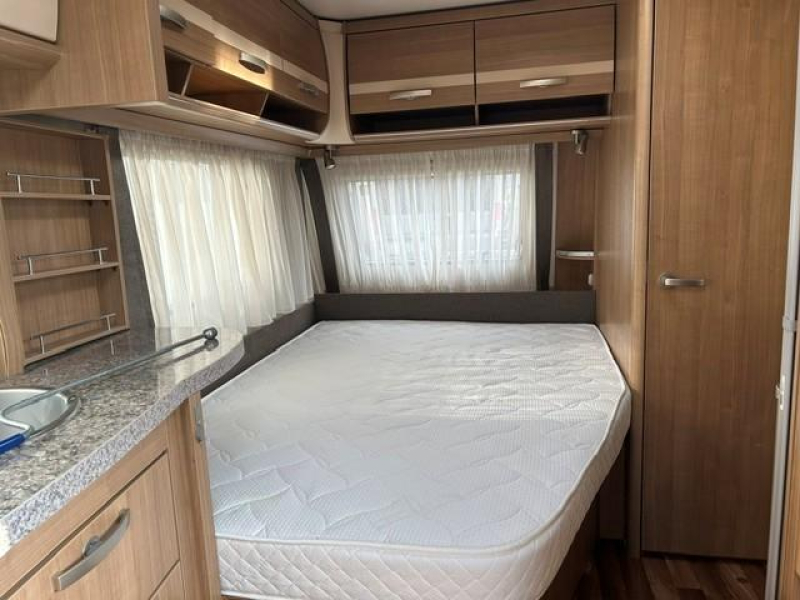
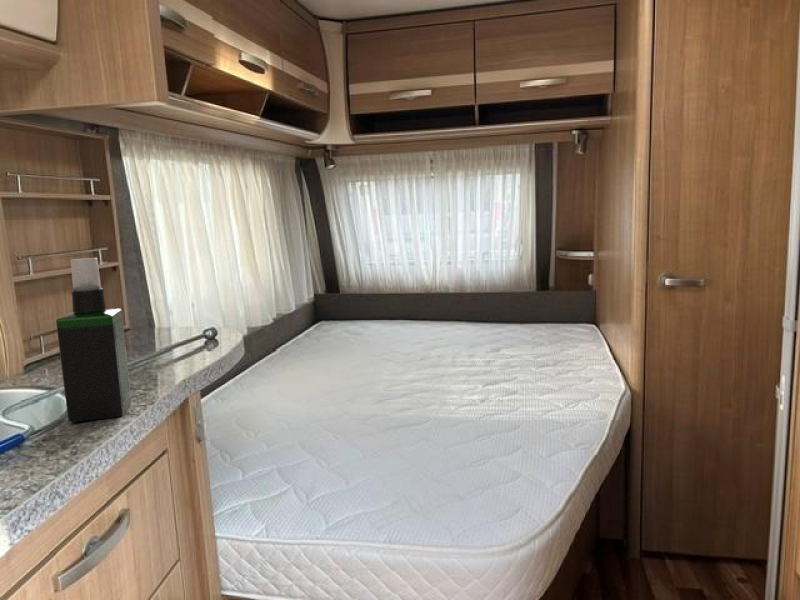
+ spray bottle [55,257,132,423]
